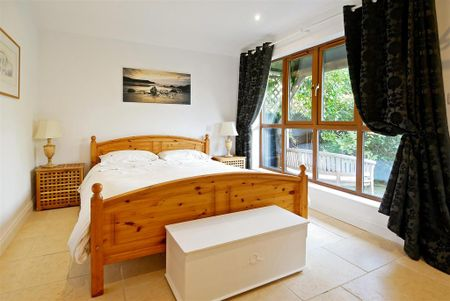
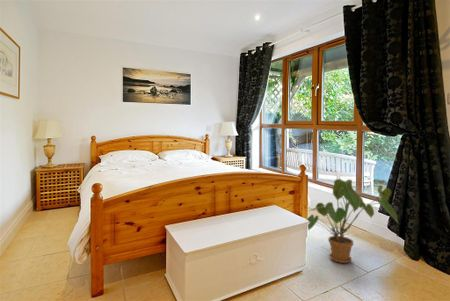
+ house plant [306,178,400,264]
